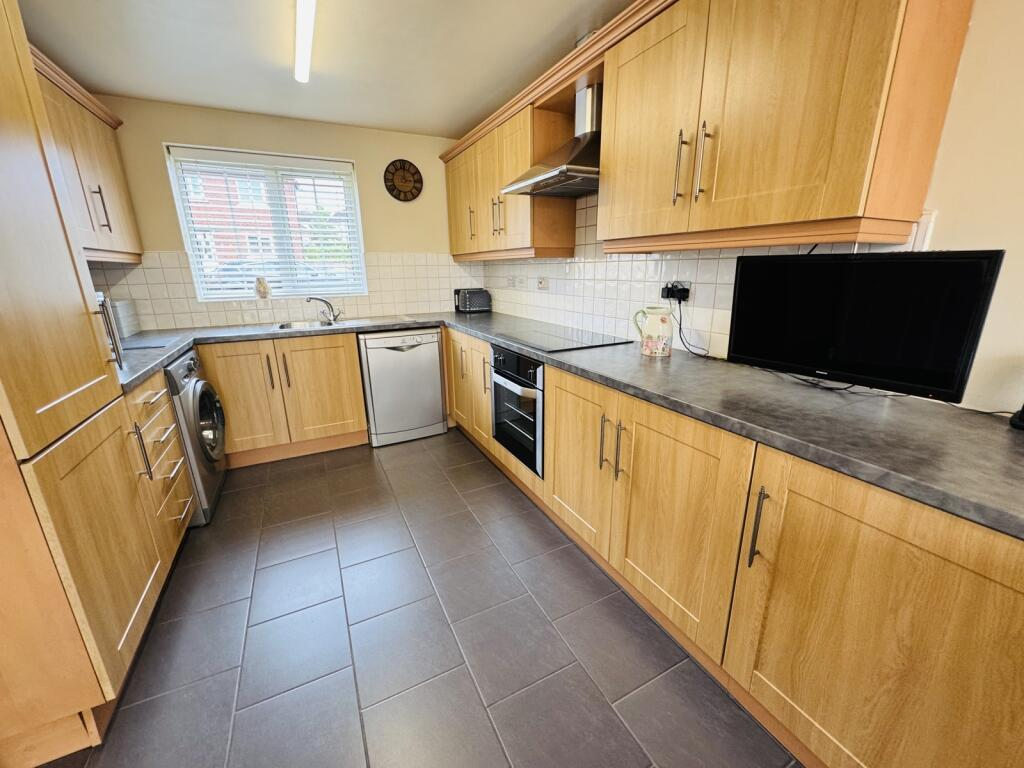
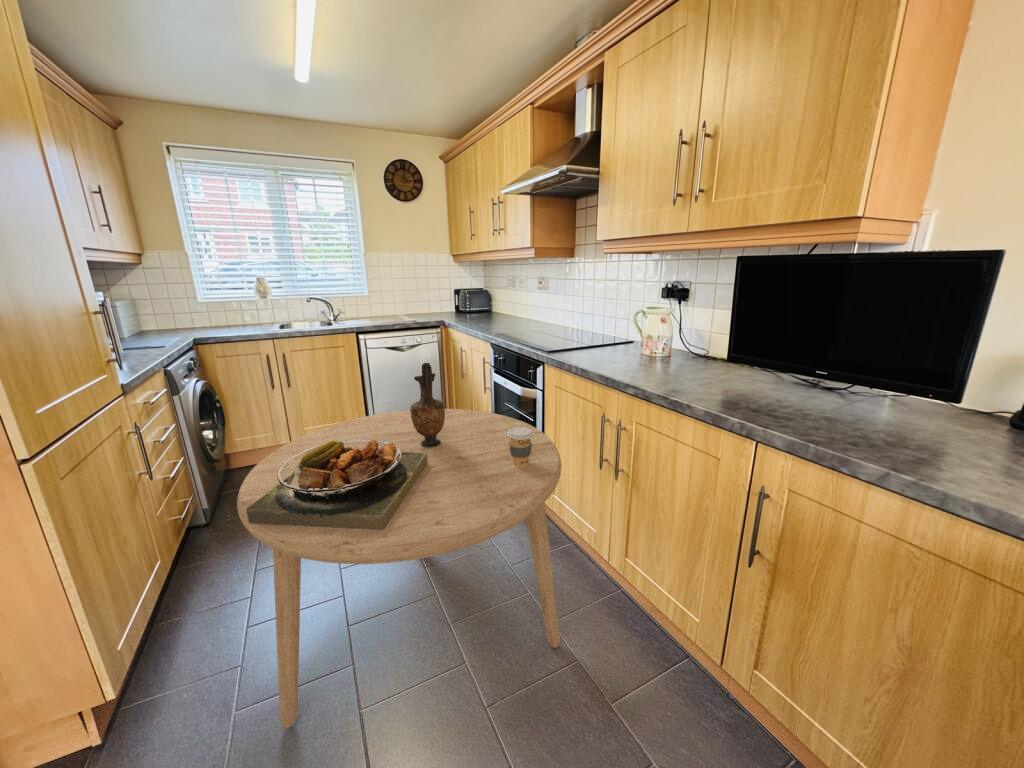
+ food plate [246,440,428,530]
+ coffee cup [507,427,534,467]
+ vase [409,362,446,447]
+ dining table [236,408,562,729]
